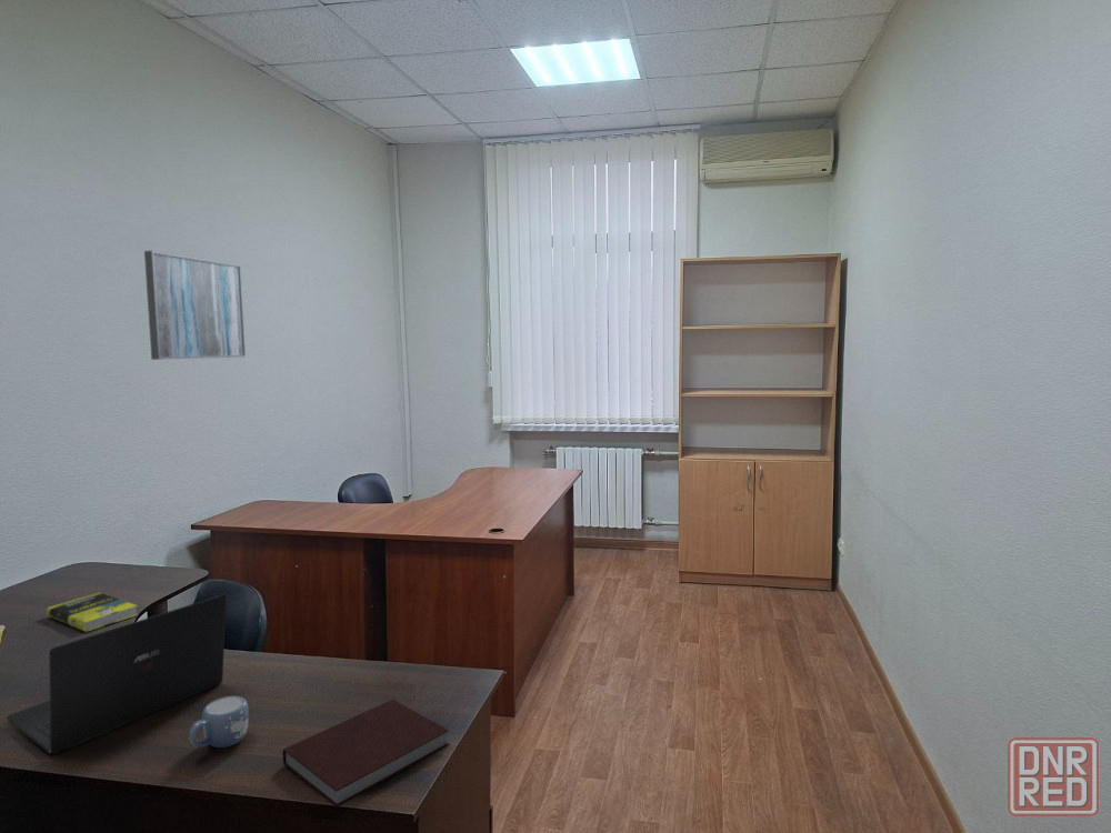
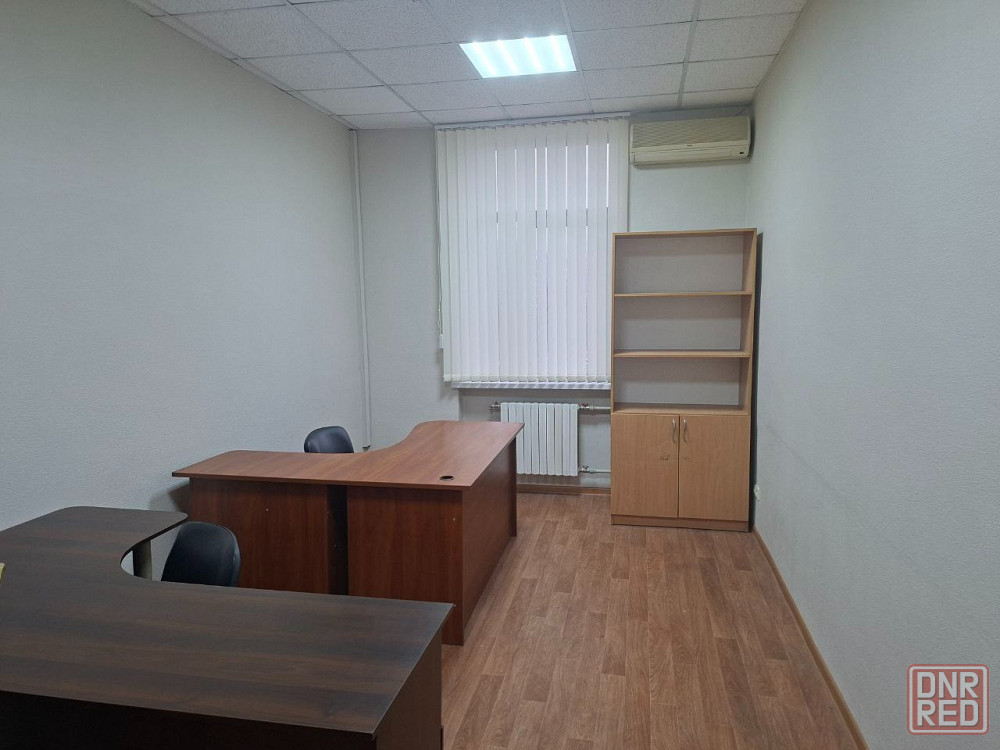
- laptop [6,593,228,755]
- wall art [143,250,247,361]
- book [46,592,139,633]
- mug [188,695,250,749]
- notebook [281,699,451,809]
